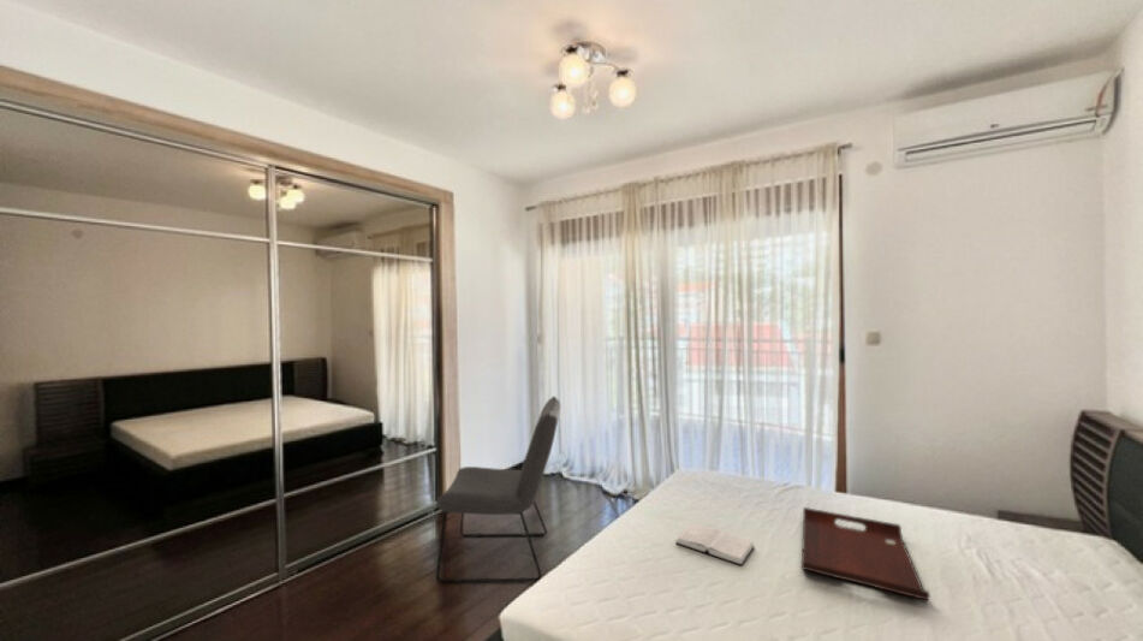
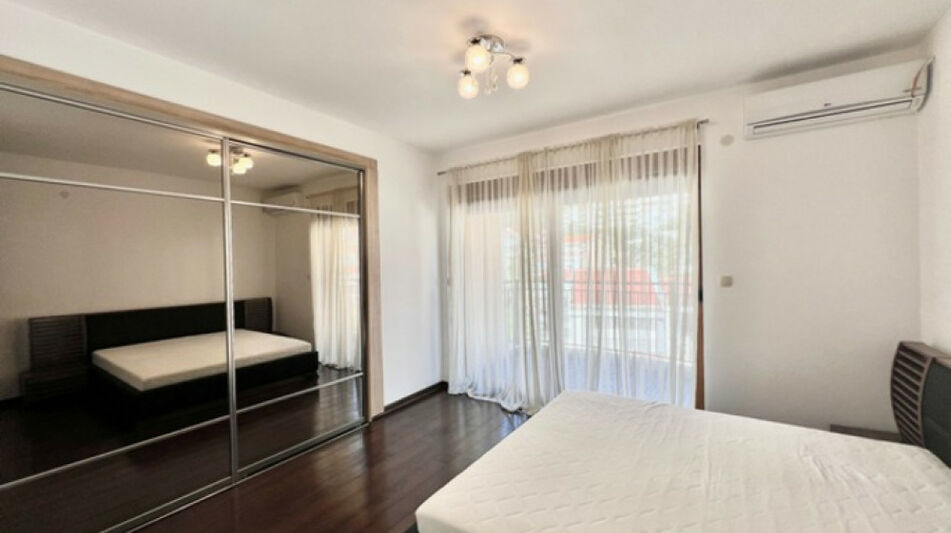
- serving tray [800,506,931,601]
- hardback book [674,523,756,566]
- chair [435,396,561,583]
